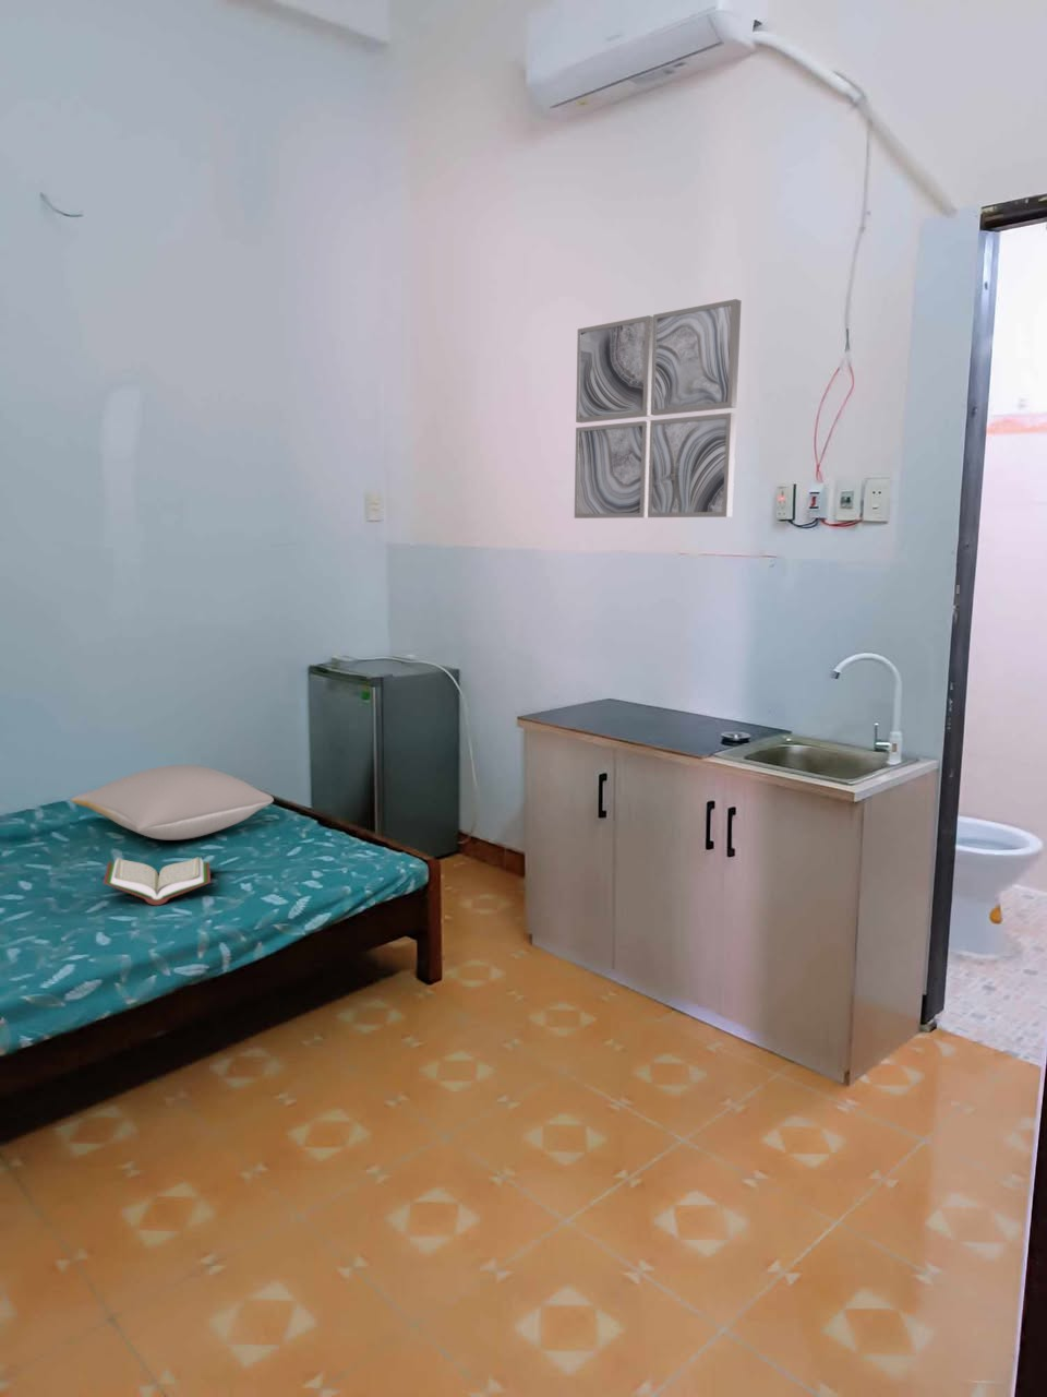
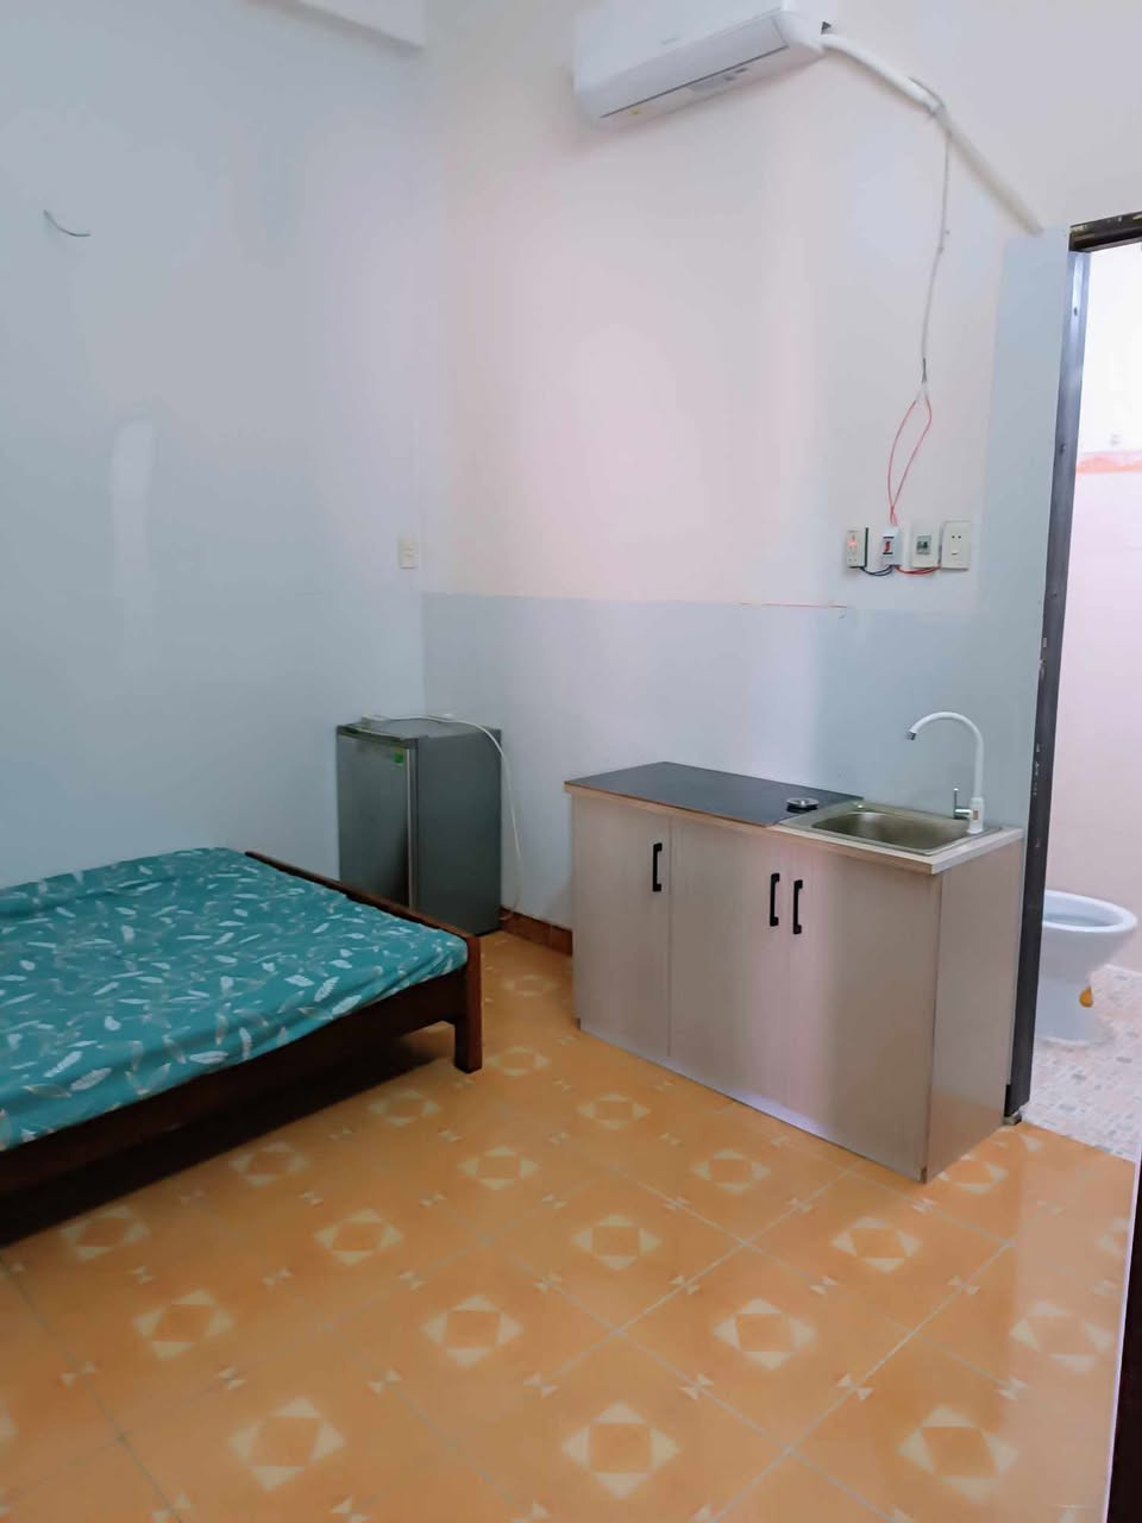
- wall art [574,298,742,519]
- book [102,856,211,906]
- pillow [69,765,275,840]
